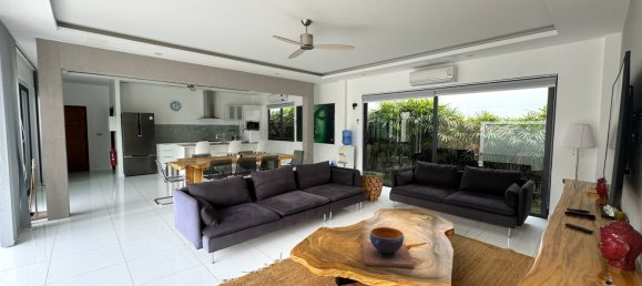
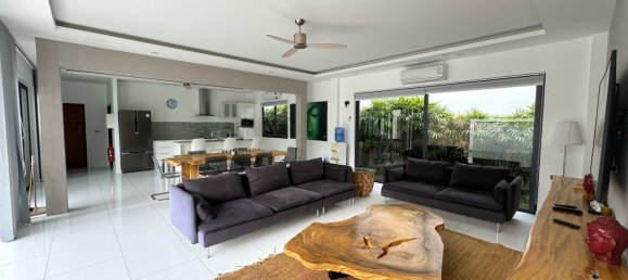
- decorative bowl [361,226,416,269]
